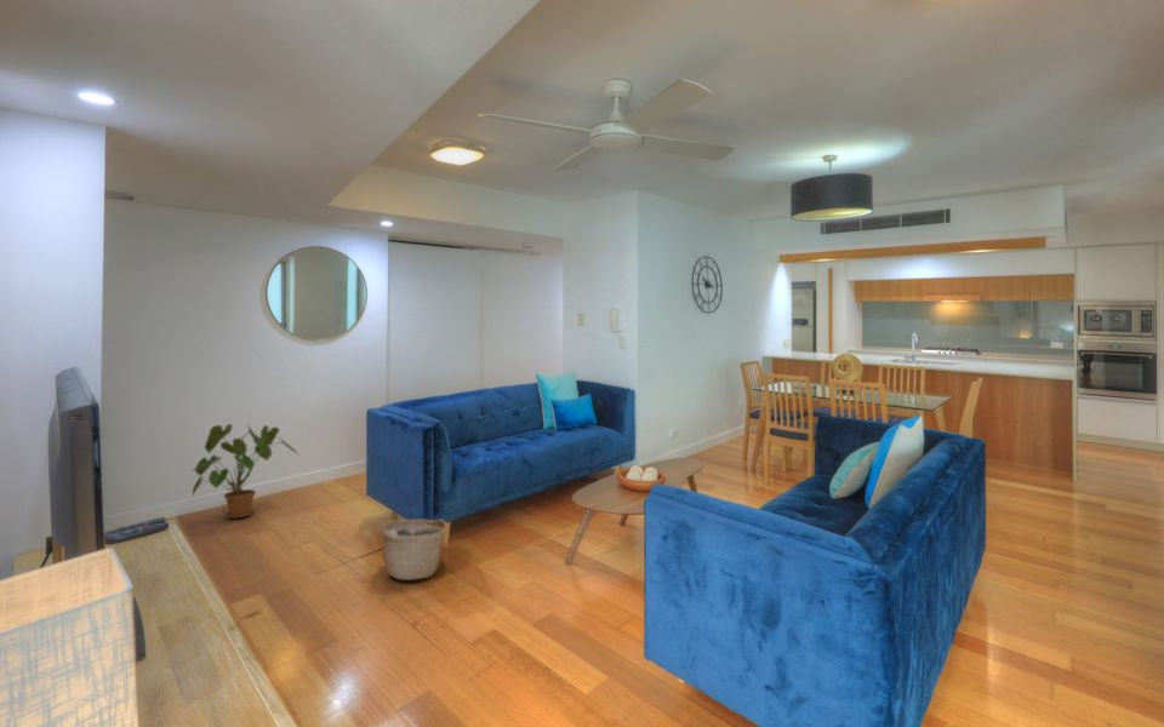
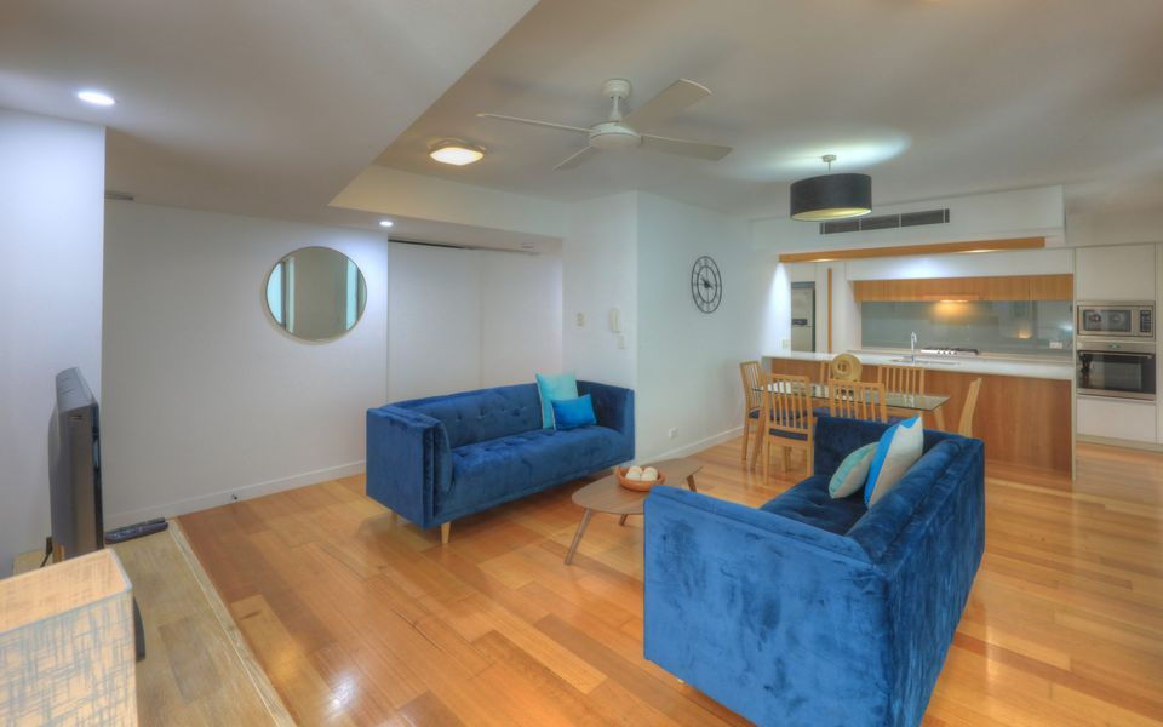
- house plant [189,423,302,520]
- basket [380,517,449,582]
